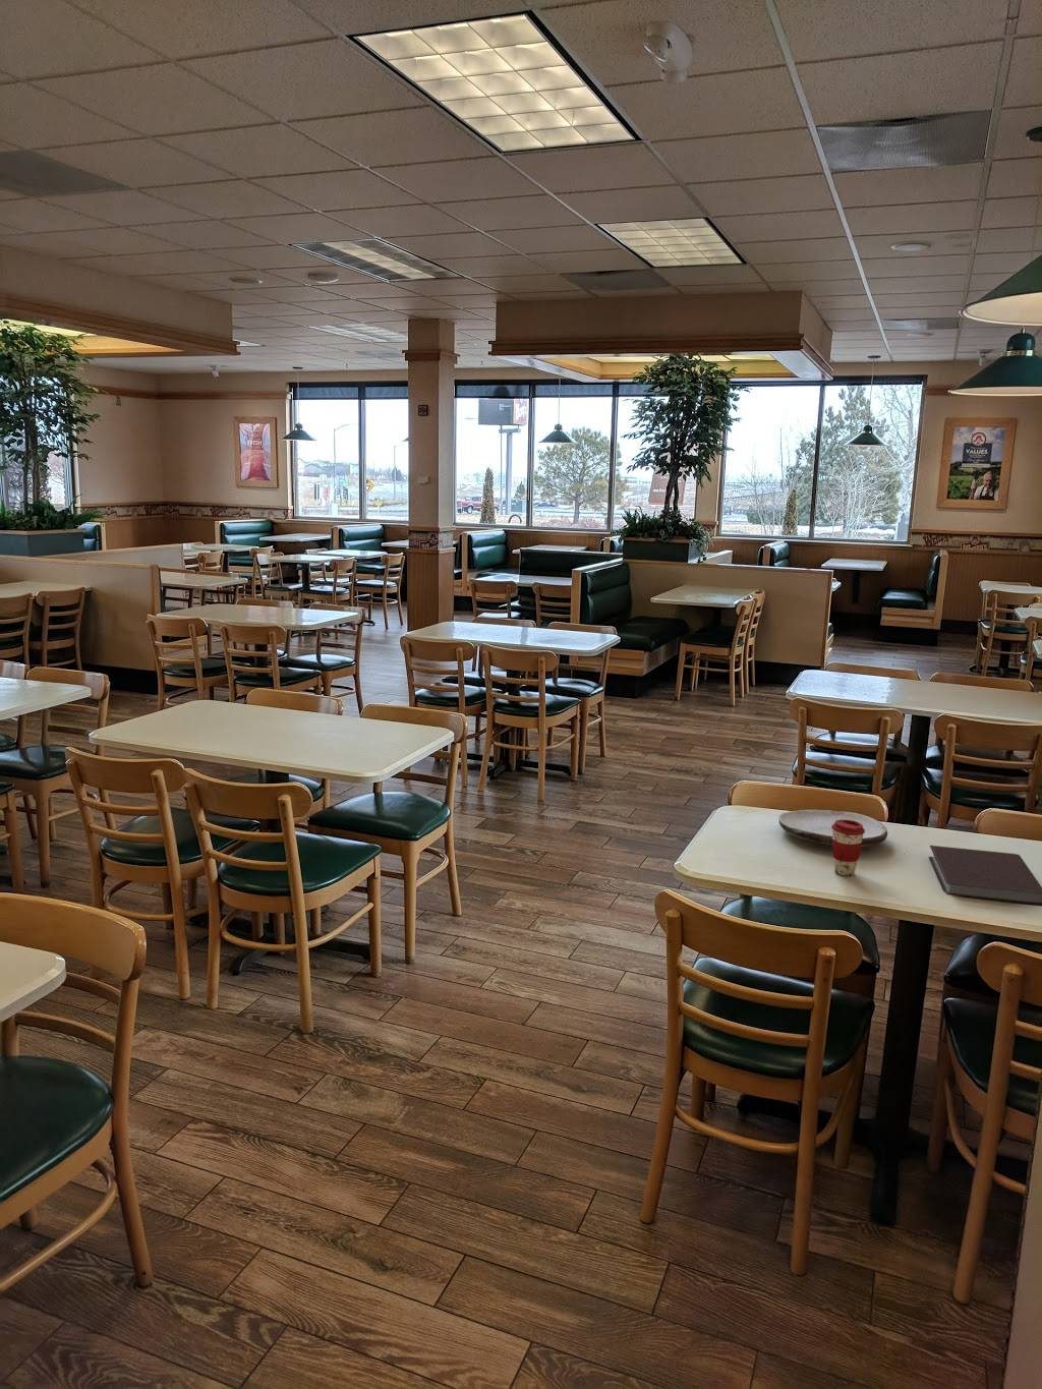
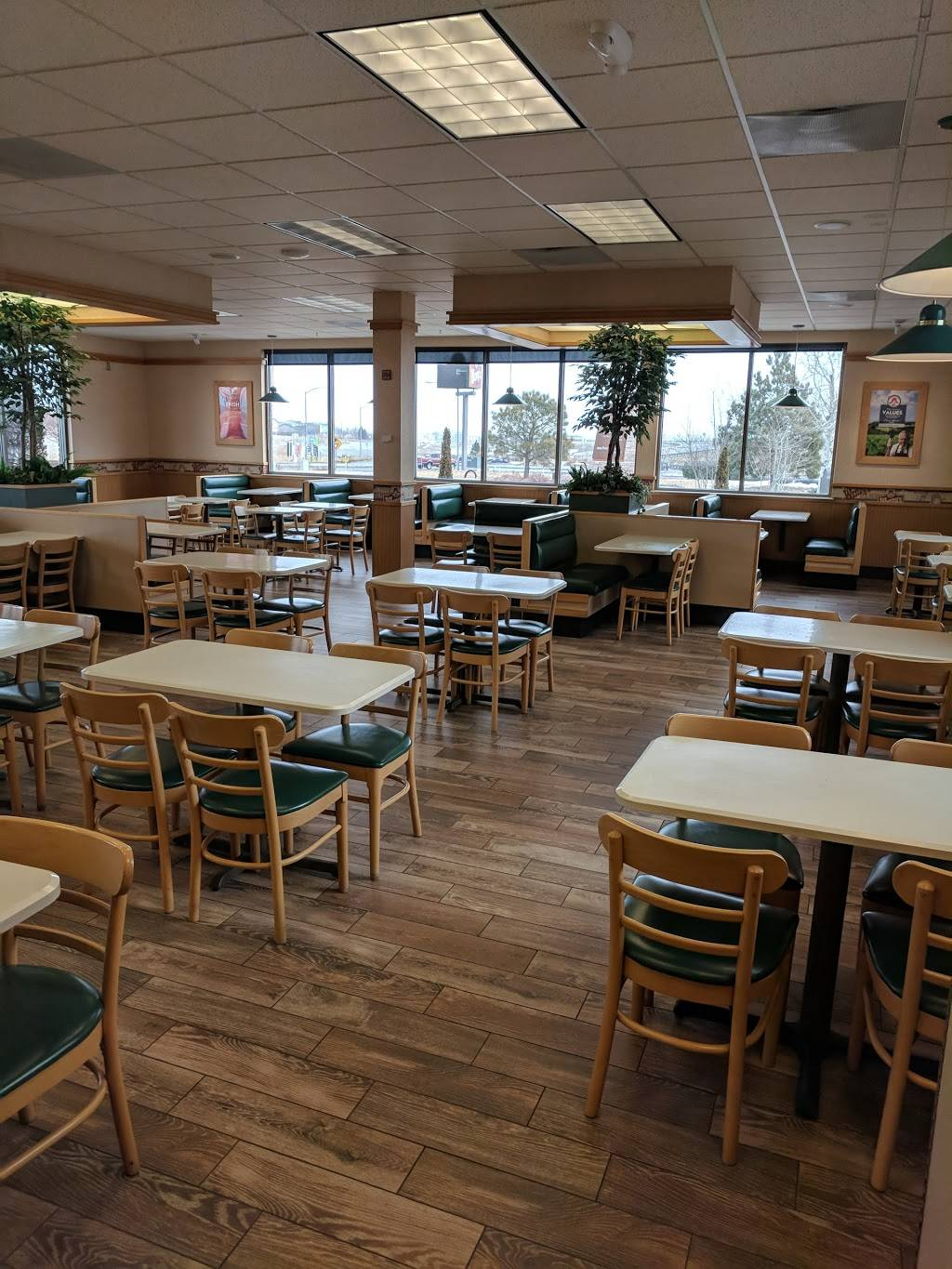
- notebook [927,845,1042,906]
- plate [777,809,889,847]
- coffee cup [832,819,865,876]
